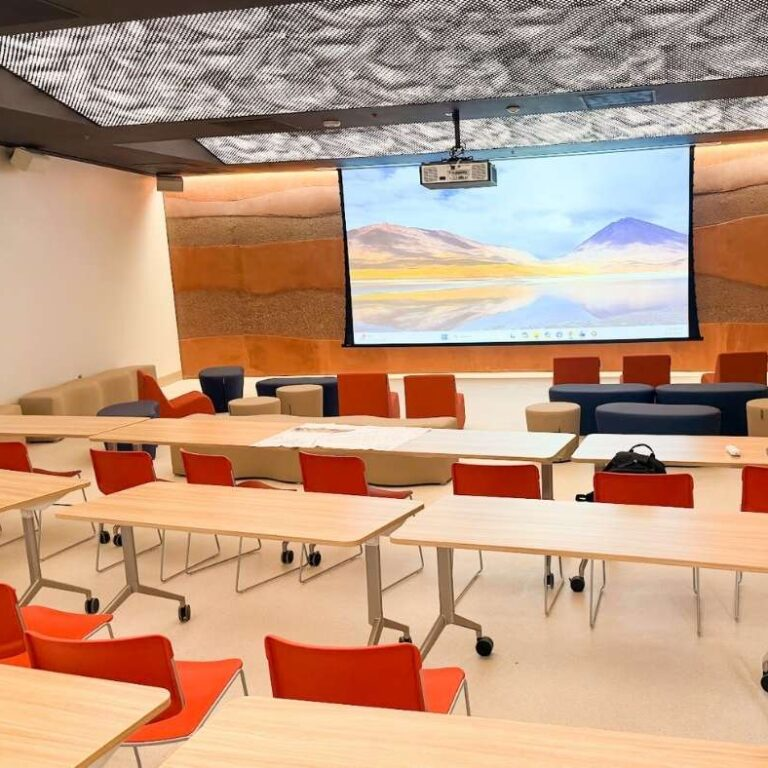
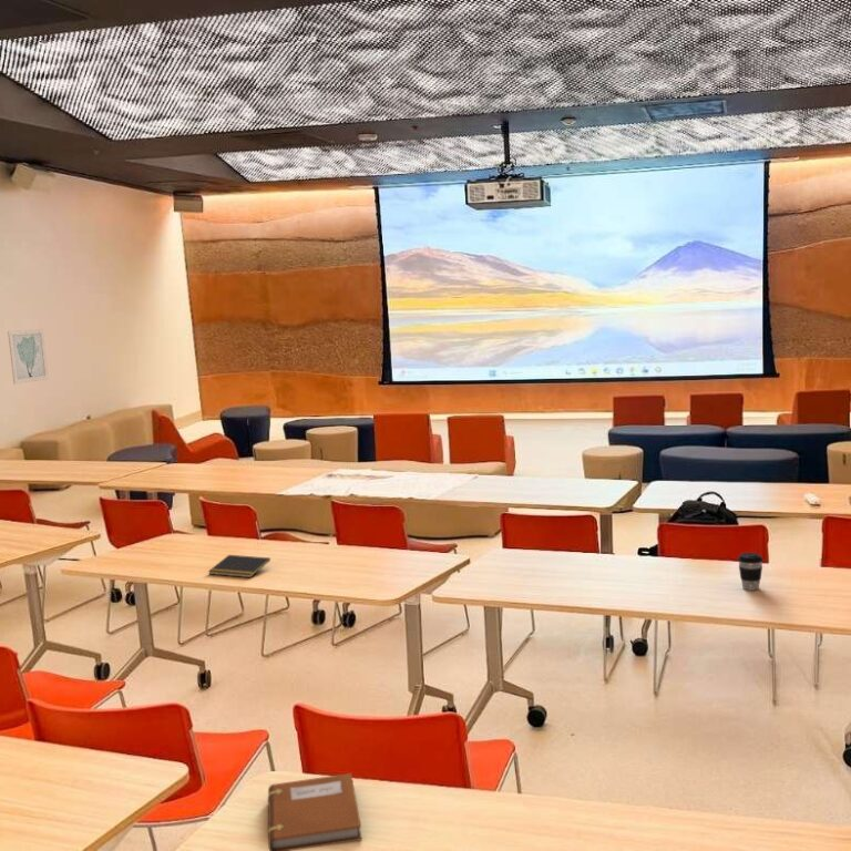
+ wall art [7,328,50,386]
+ notebook [267,772,363,851]
+ coffee cup [737,552,765,592]
+ notepad [207,554,271,578]
